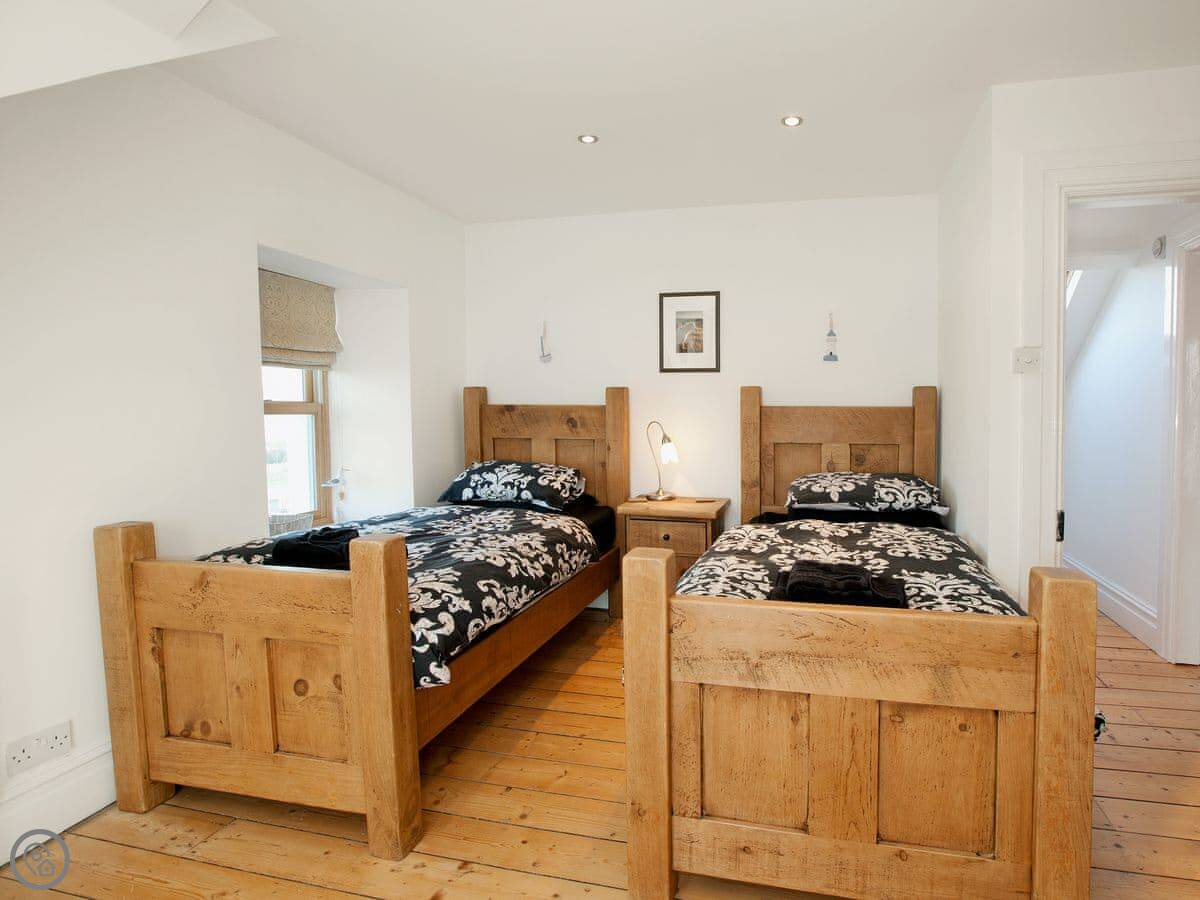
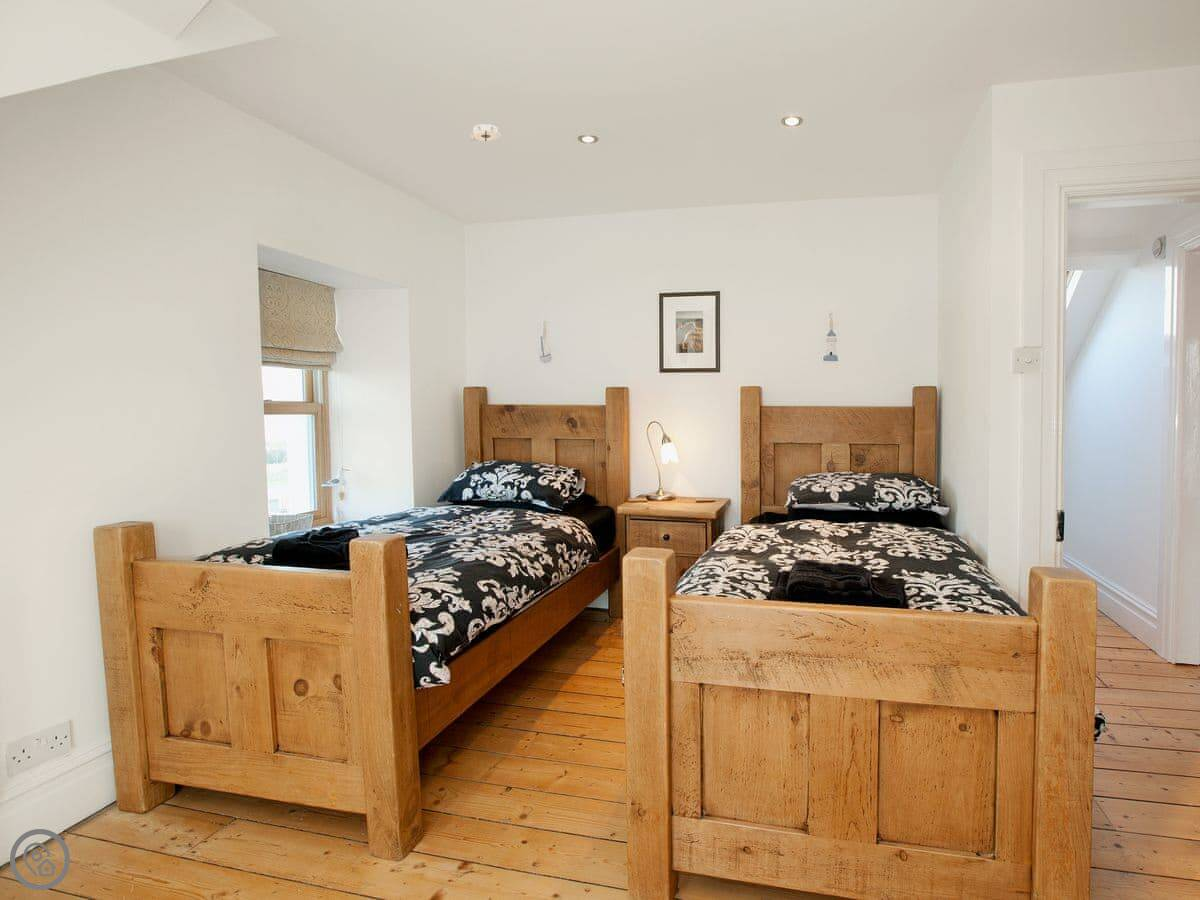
+ smoke detector [470,123,502,142]
